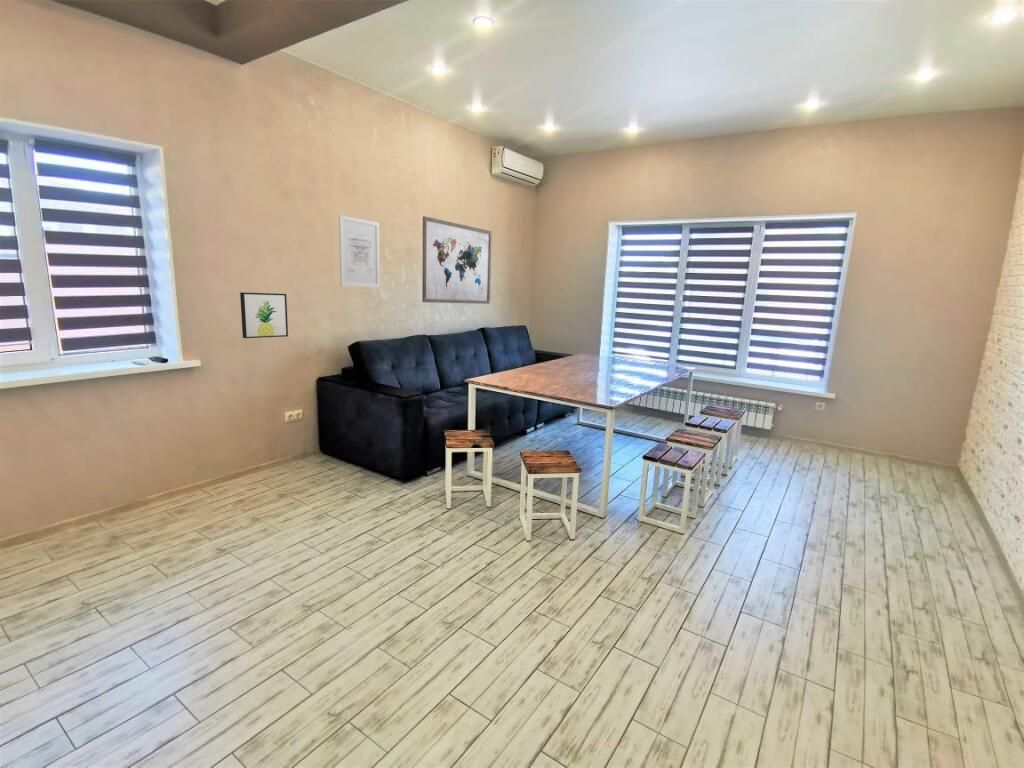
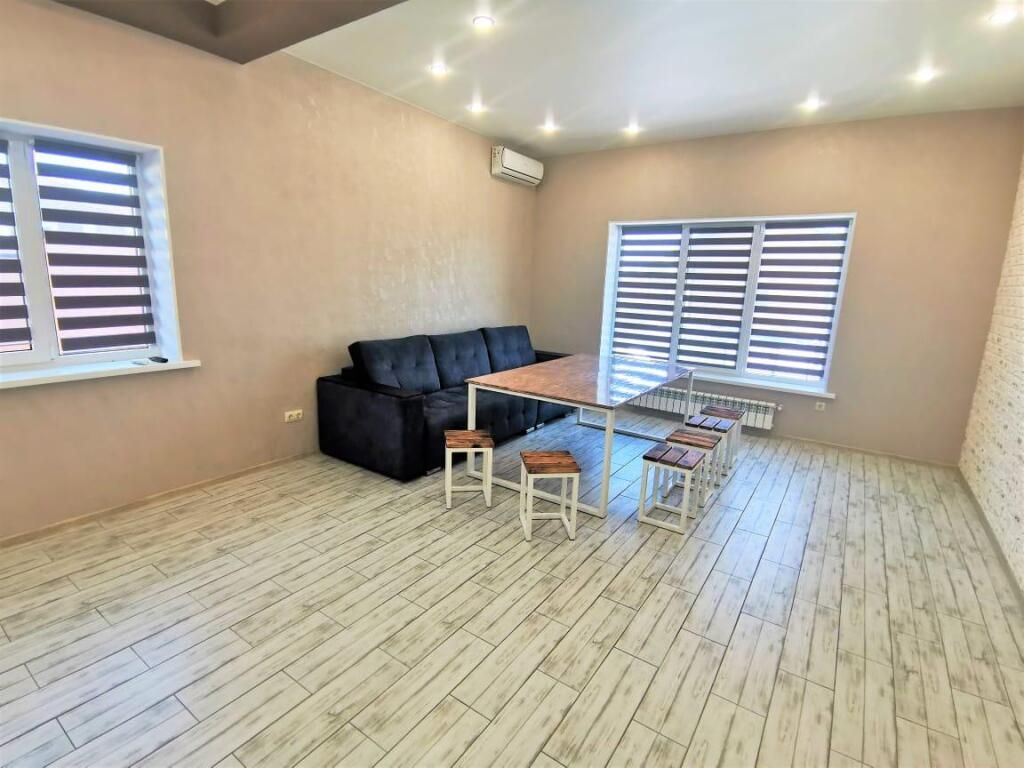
- wall art [338,214,381,289]
- wall art [239,291,289,339]
- wall art [421,215,493,305]
